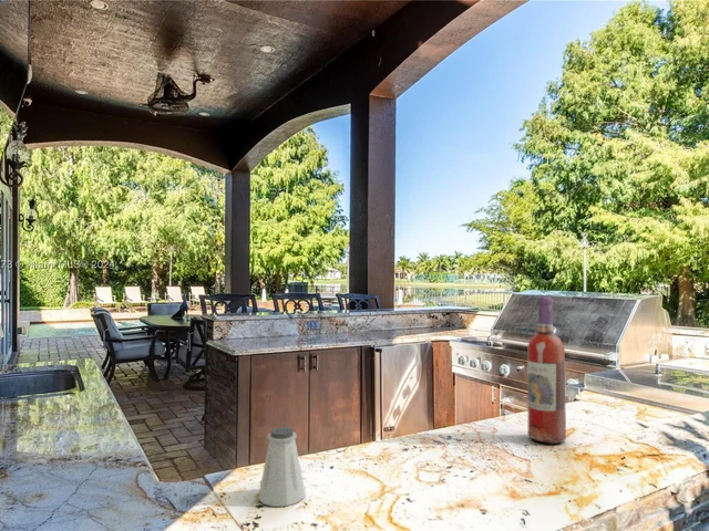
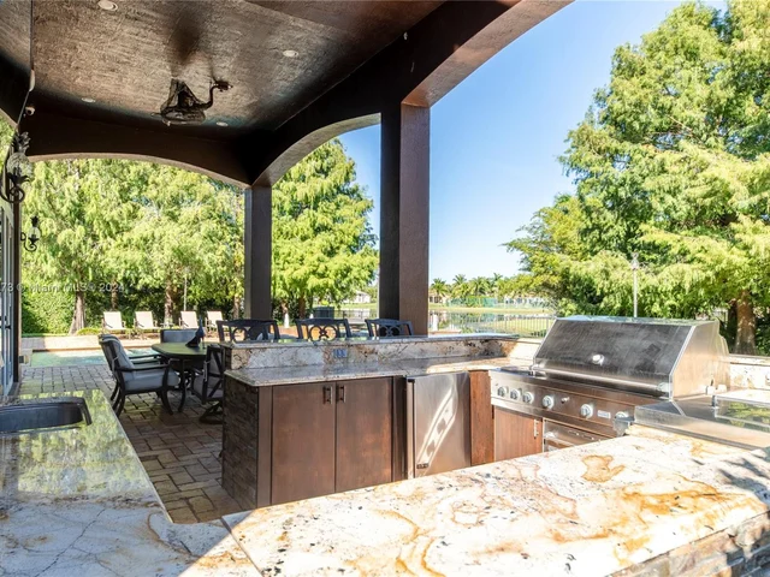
- wine bottle [526,295,567,445]
- saltshaker [257,426,306,508]
